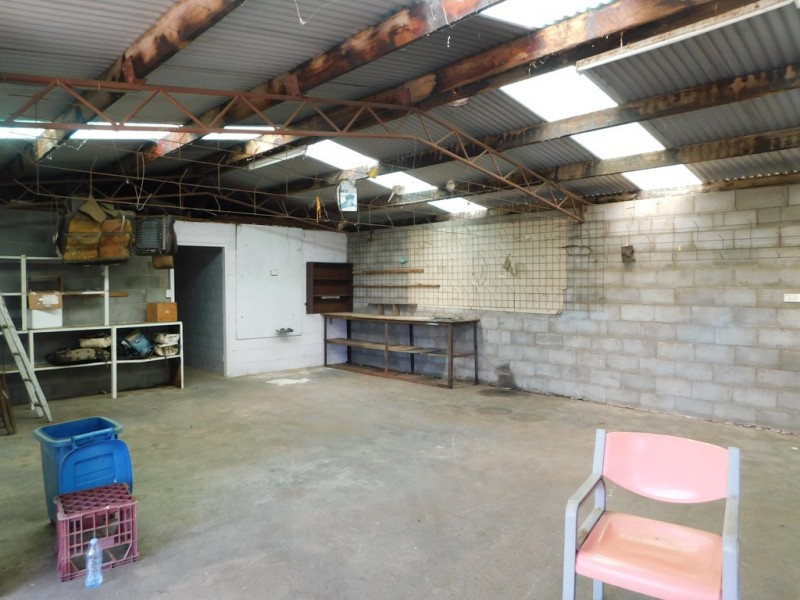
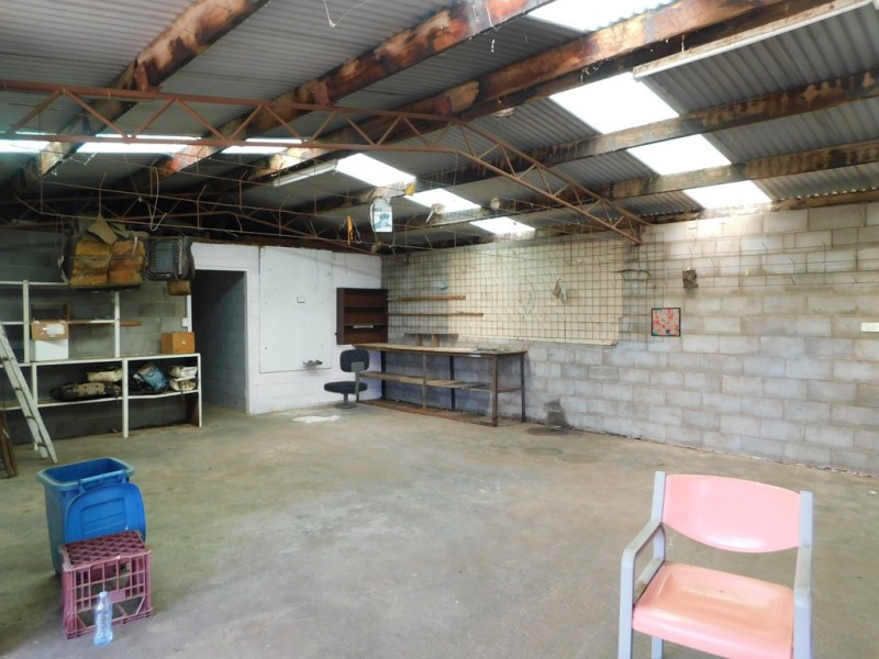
+ wall art [650,306,682,338]
+ office chair [323,348,370,410]
